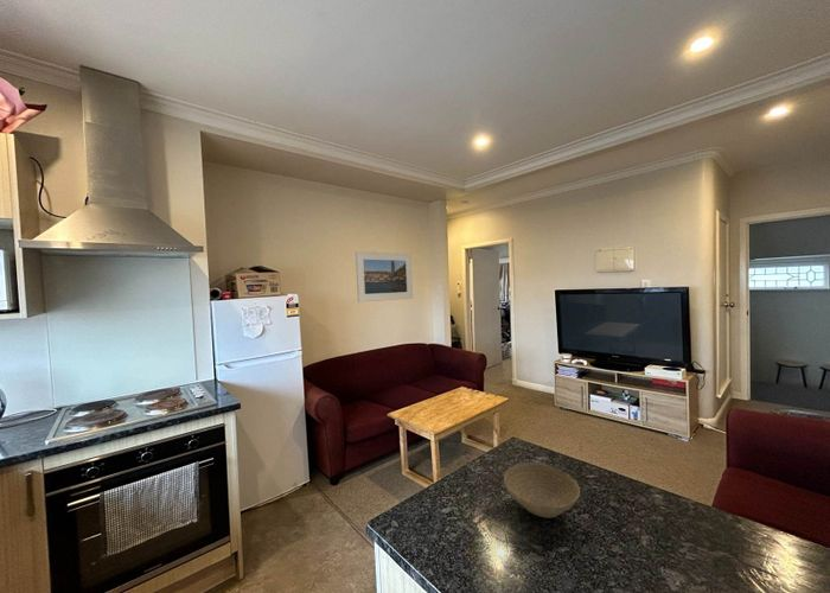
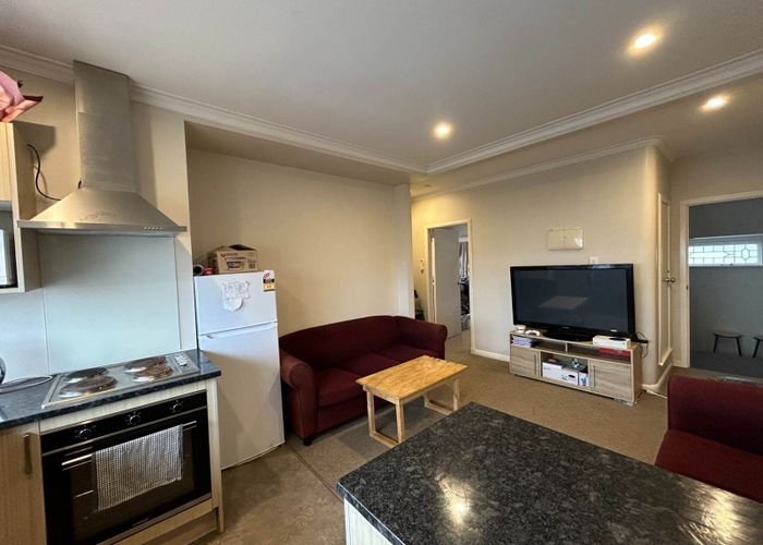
- bowl [503,461,581,519]
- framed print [355,250,414,304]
